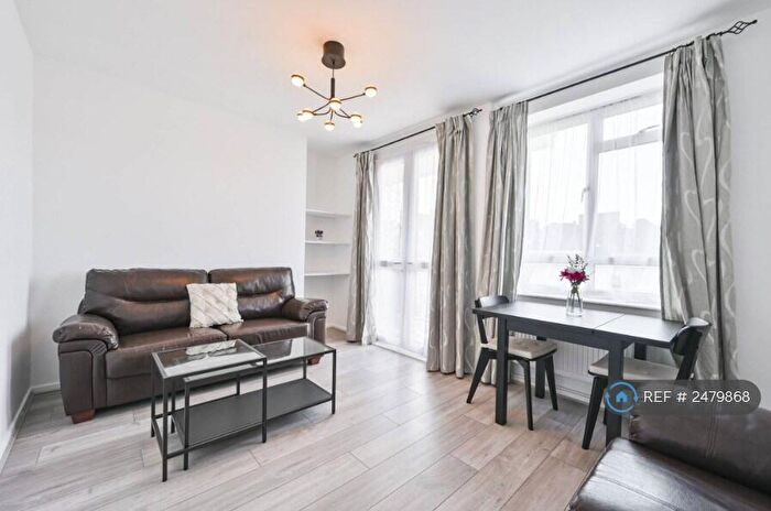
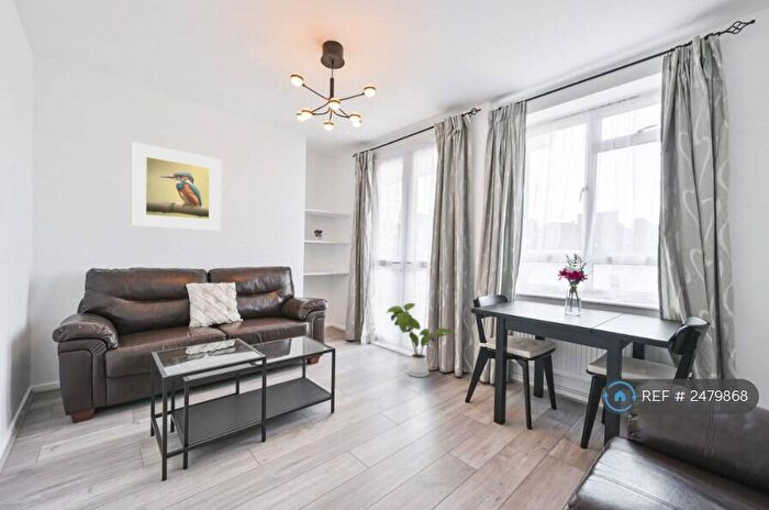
+ house plant [386,302,458,378]
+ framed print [130,141,222,232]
